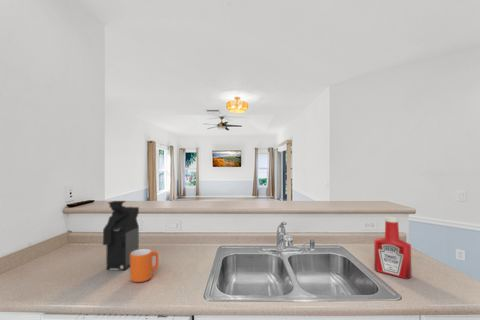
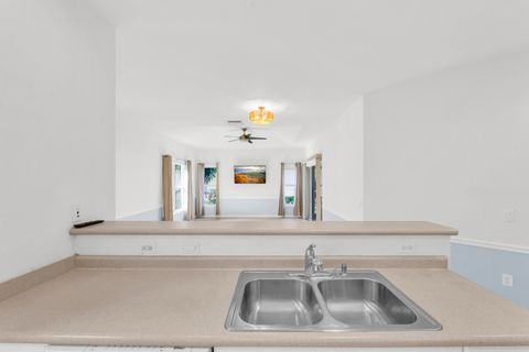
- mug [129,248,159,283]
- coffee maker [102,200,140,271]
- soap bottle [373,215,412,280]
